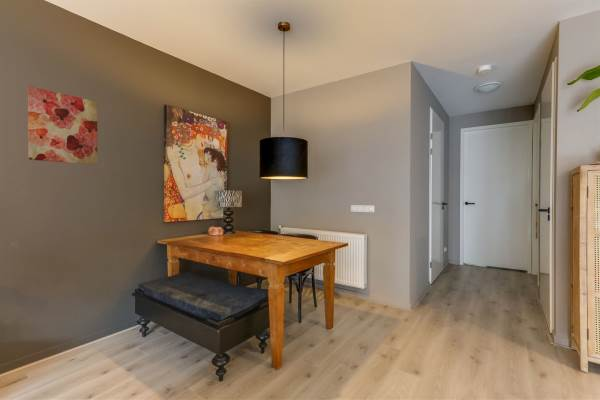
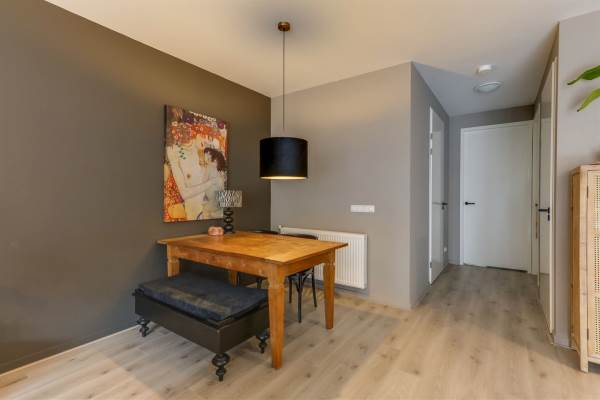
- wall art [27,85,98,166]
